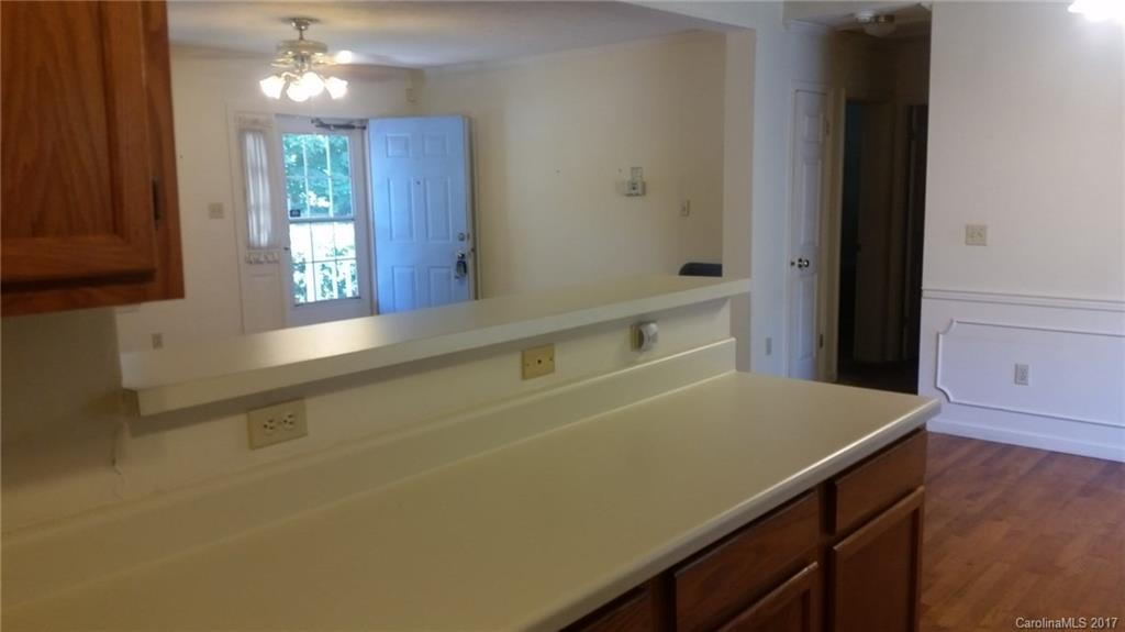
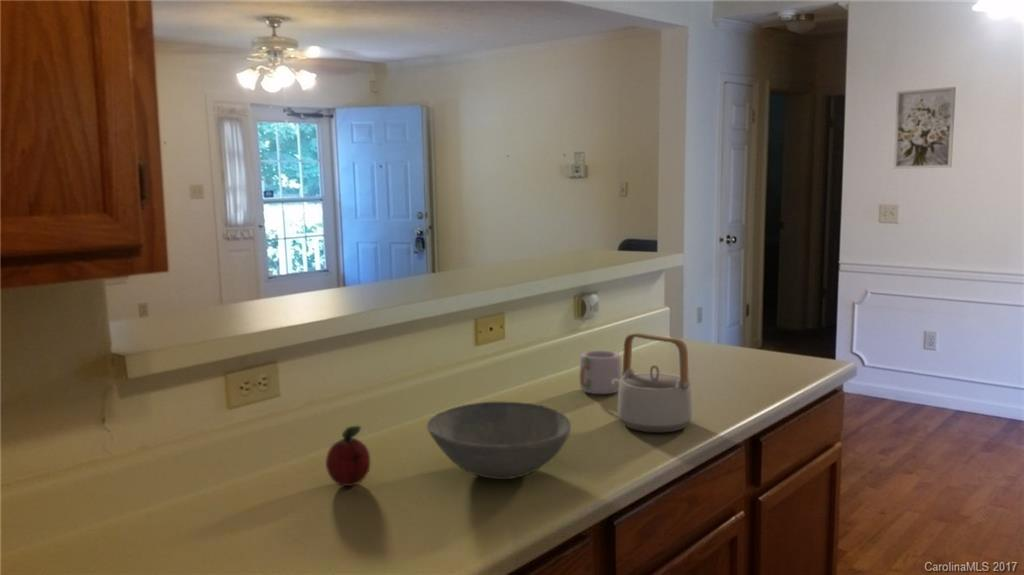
+ mug [578,349,623,395]
+ wall art [892,86,957,170]
+ teapot [612,332,693,434]
+ bowl [426,401,572,480]
+ fruit [325,425,371,487]
